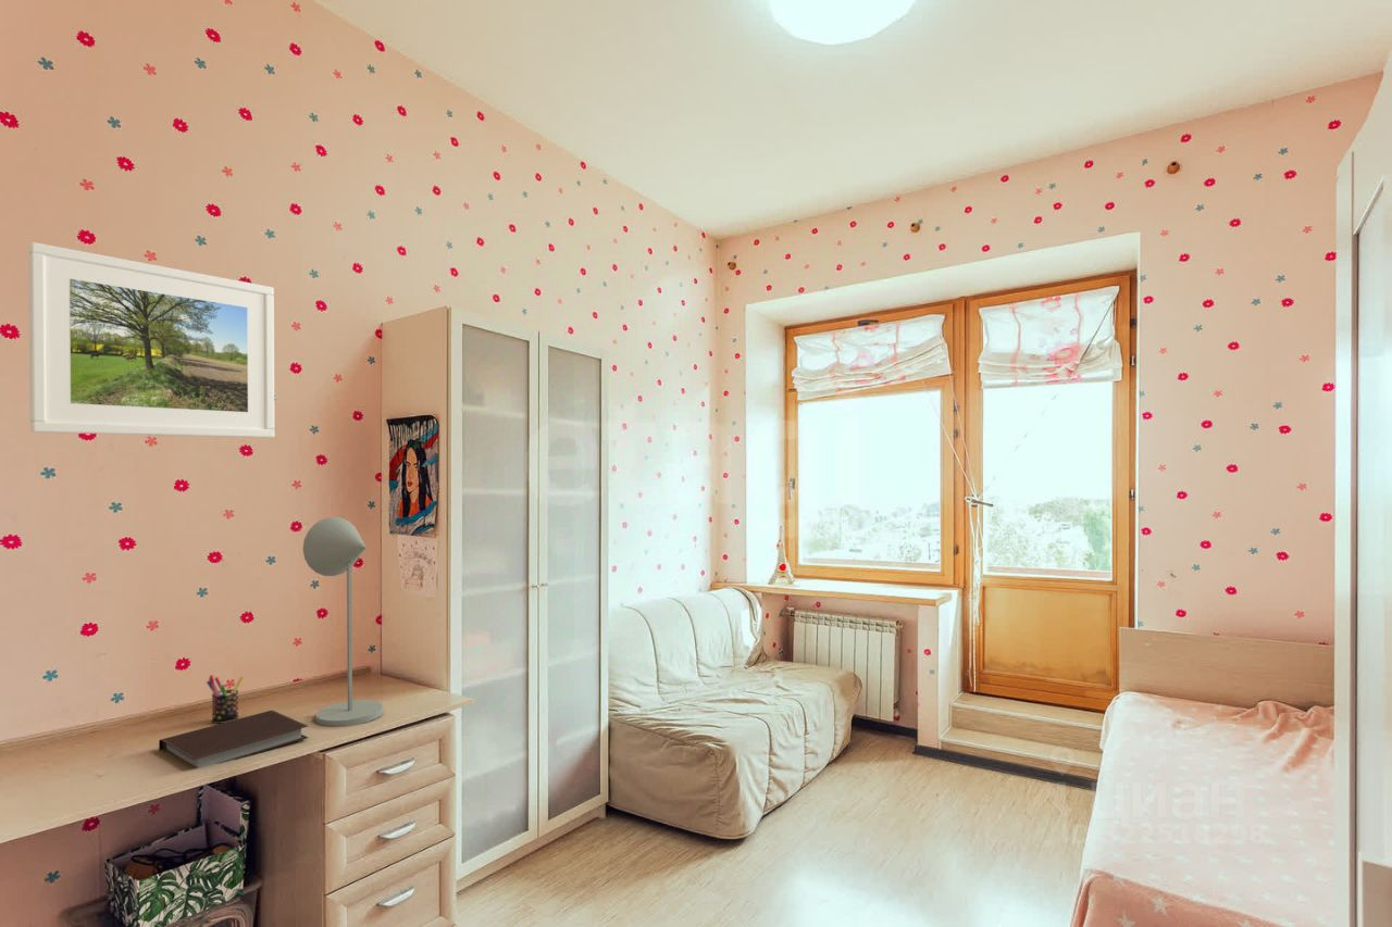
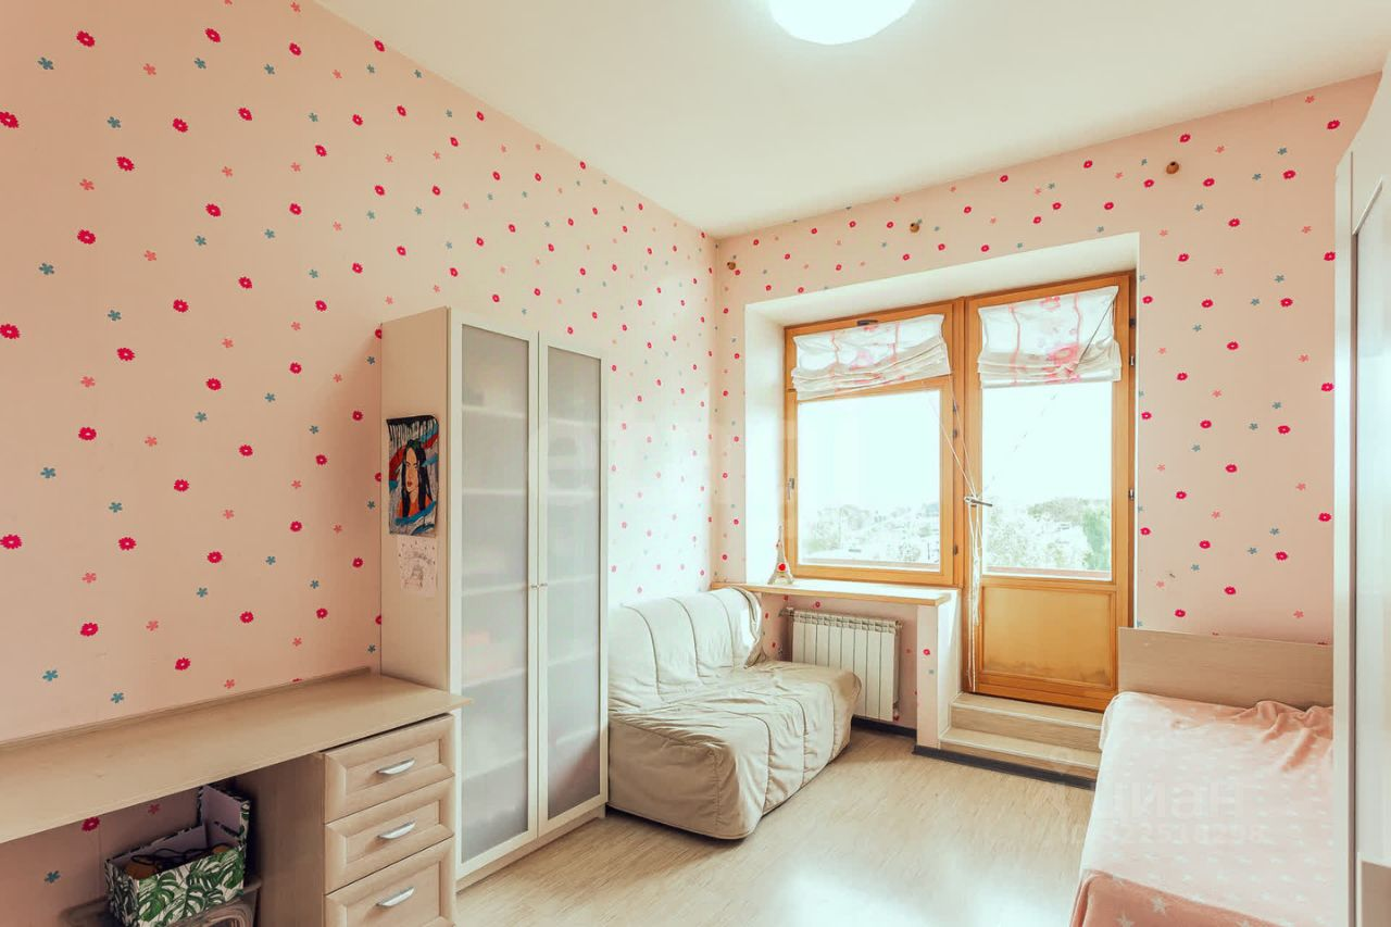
- notebook [158,710,309,769]
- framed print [27,241,275,439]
- desk lamp [302,516,384,727]
- pen holder [206,674,245,725]
